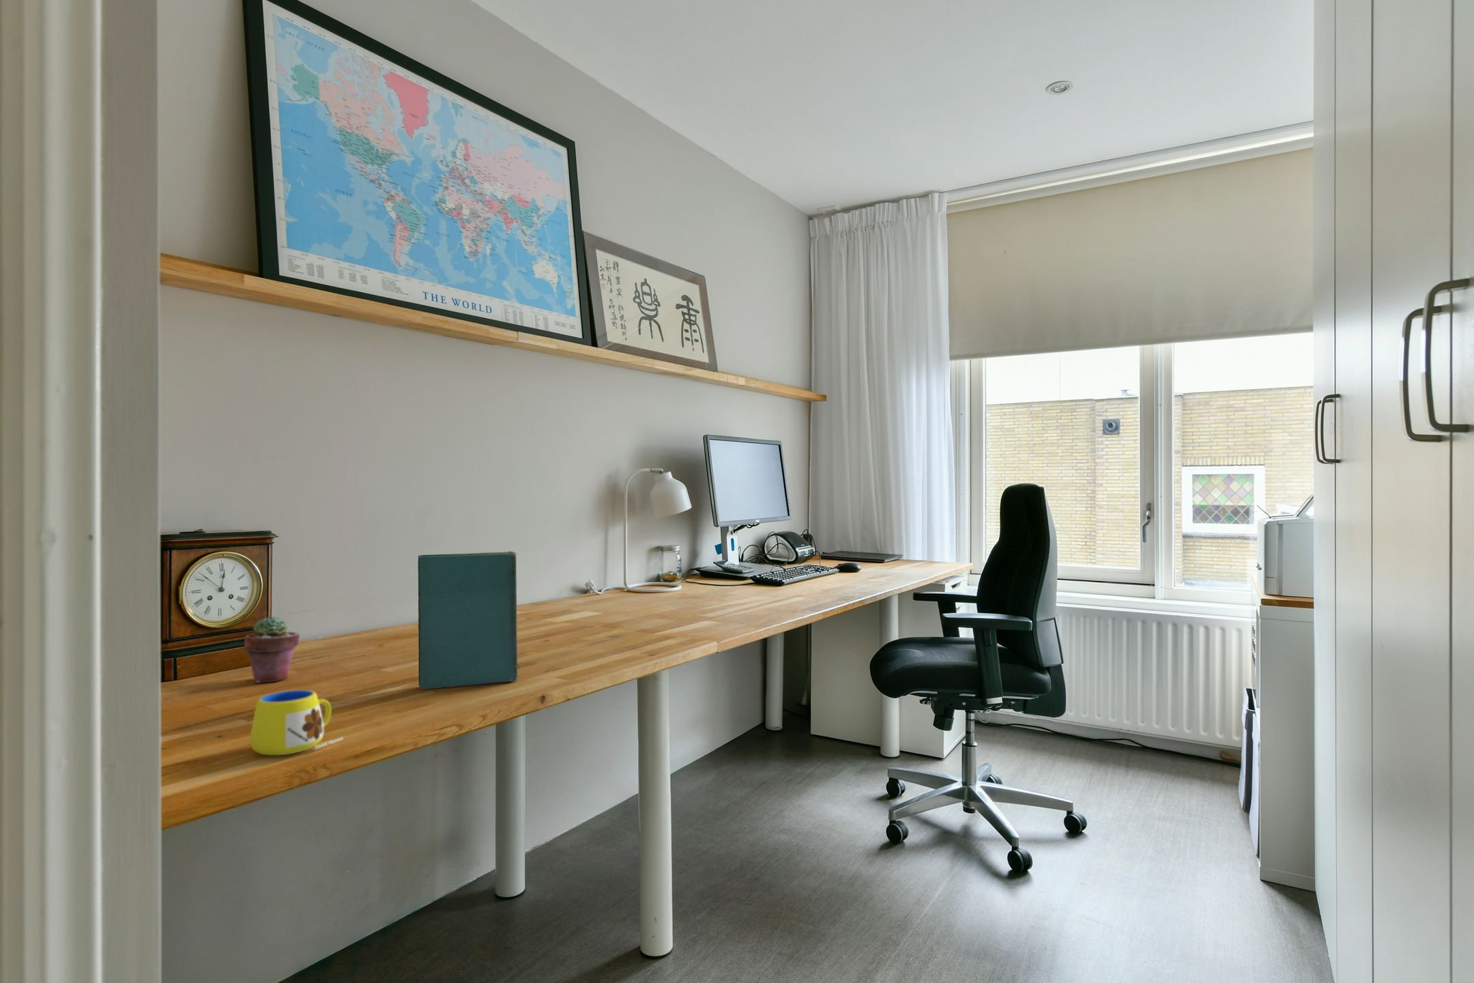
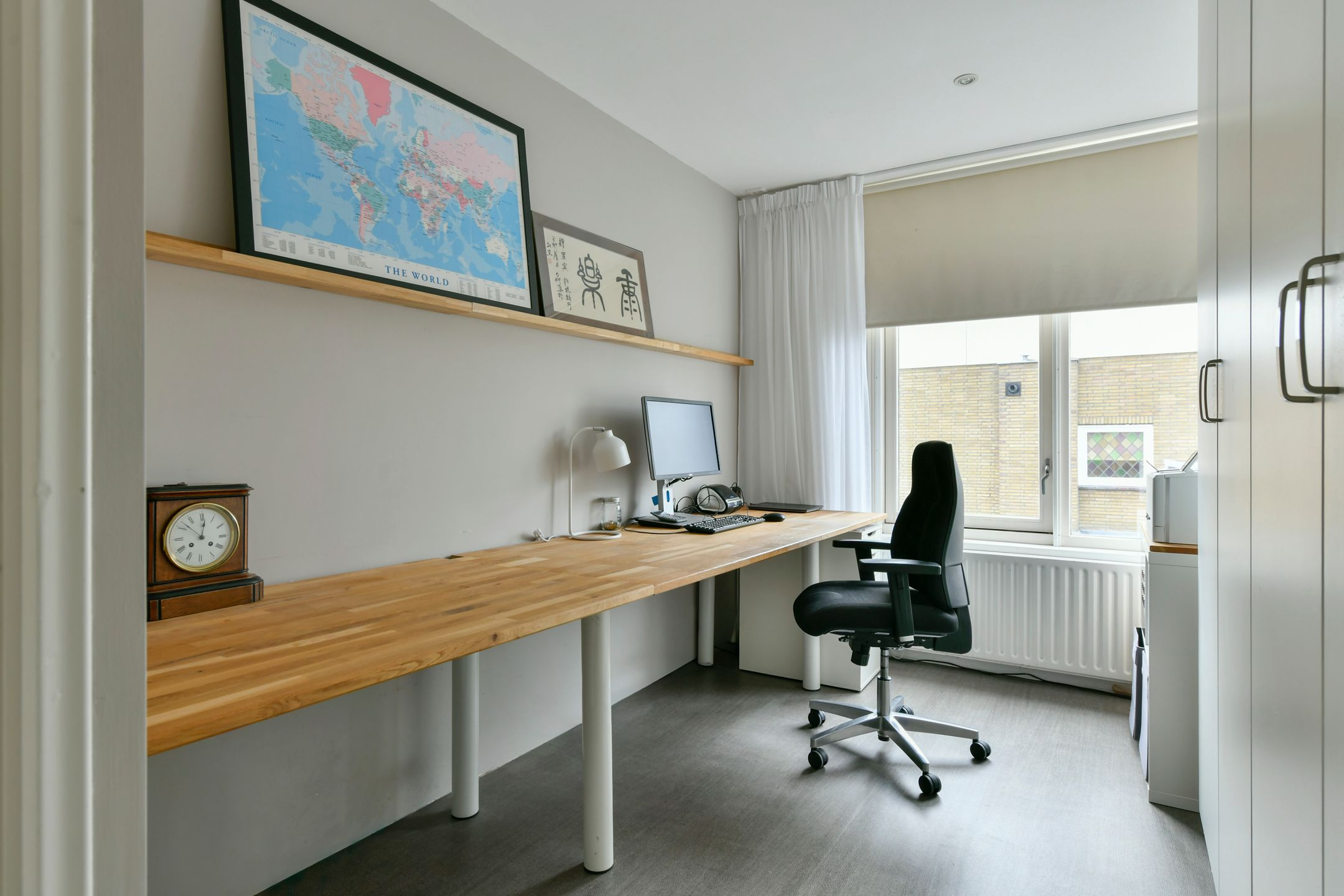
- book [418,551,518,690]
- potted succulent [243,615,301,683]
- mug [250,689,344,756]
